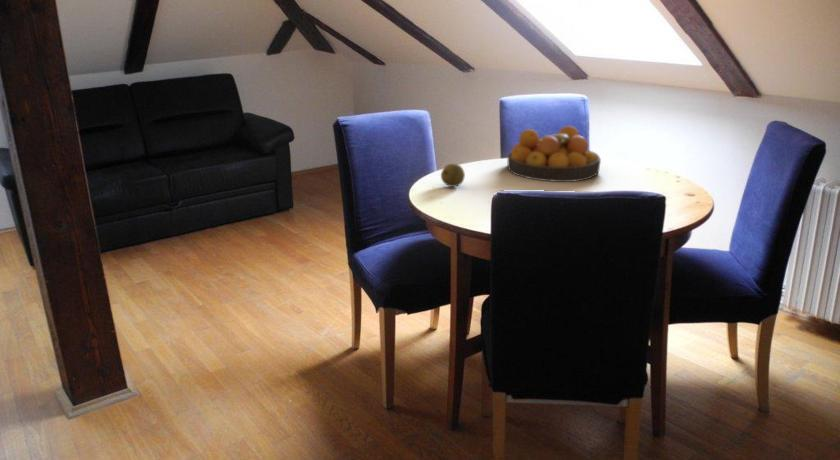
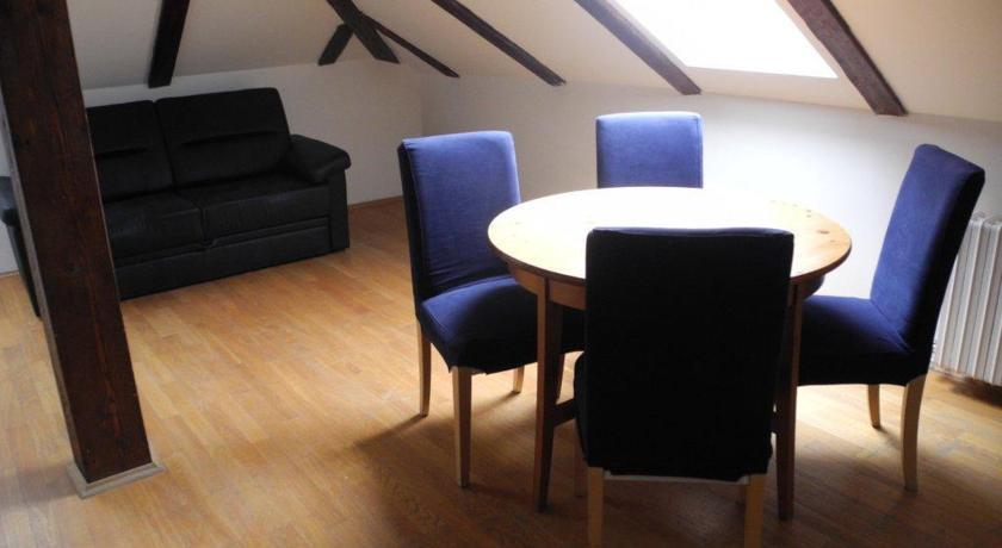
- fruit bowl [506,125,602,183]
- fruit [440,163,466,188]
